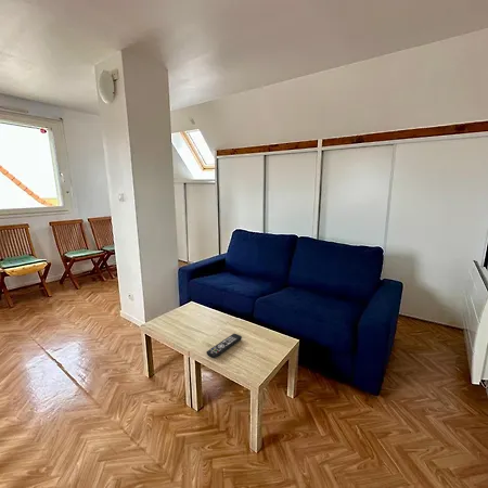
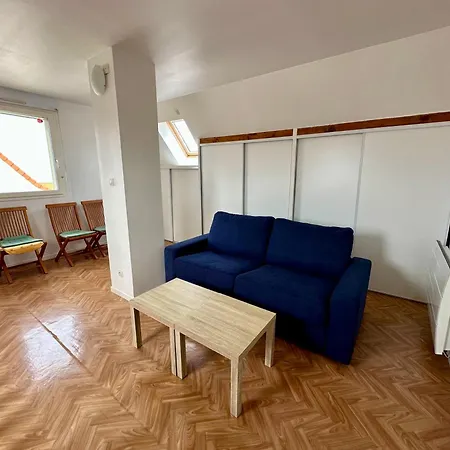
- remote control [206,333,243,359]
